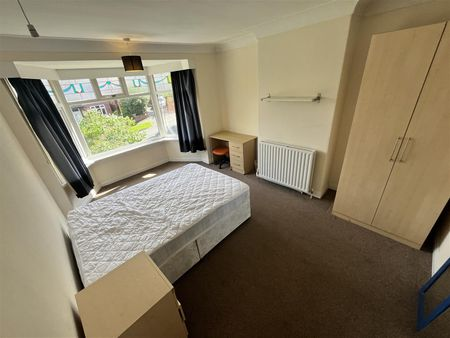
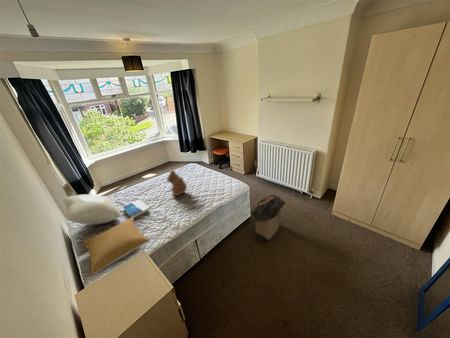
+ laundry hamper [249,194,287,243]
+ pillow [82,217,150,277]
+ pillow [62,193,122,226]
+ book [122,198,150,219]
+ teddy bear [166,169,188,198]
